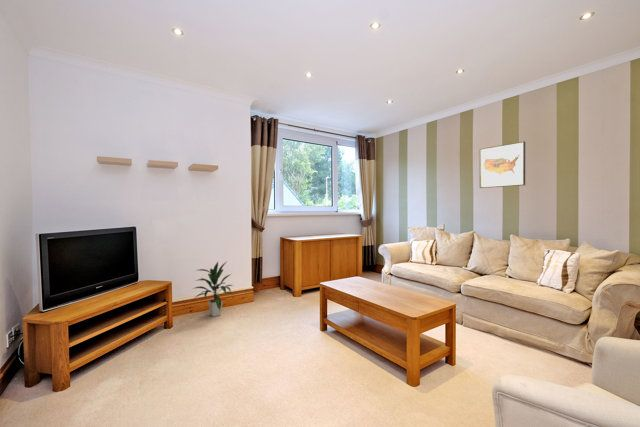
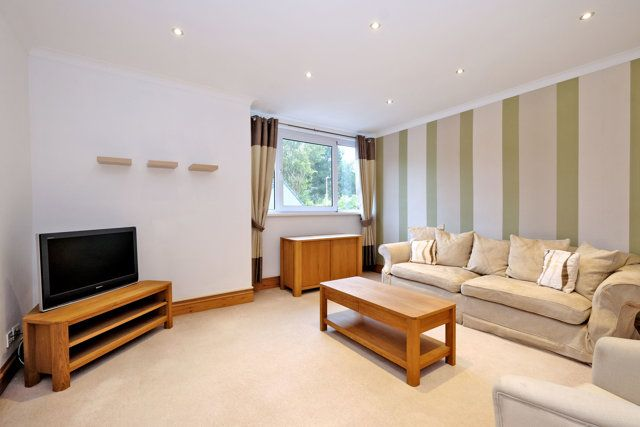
- wall art [479,140,526,189]
- indoor plant [192,261,234,318]
